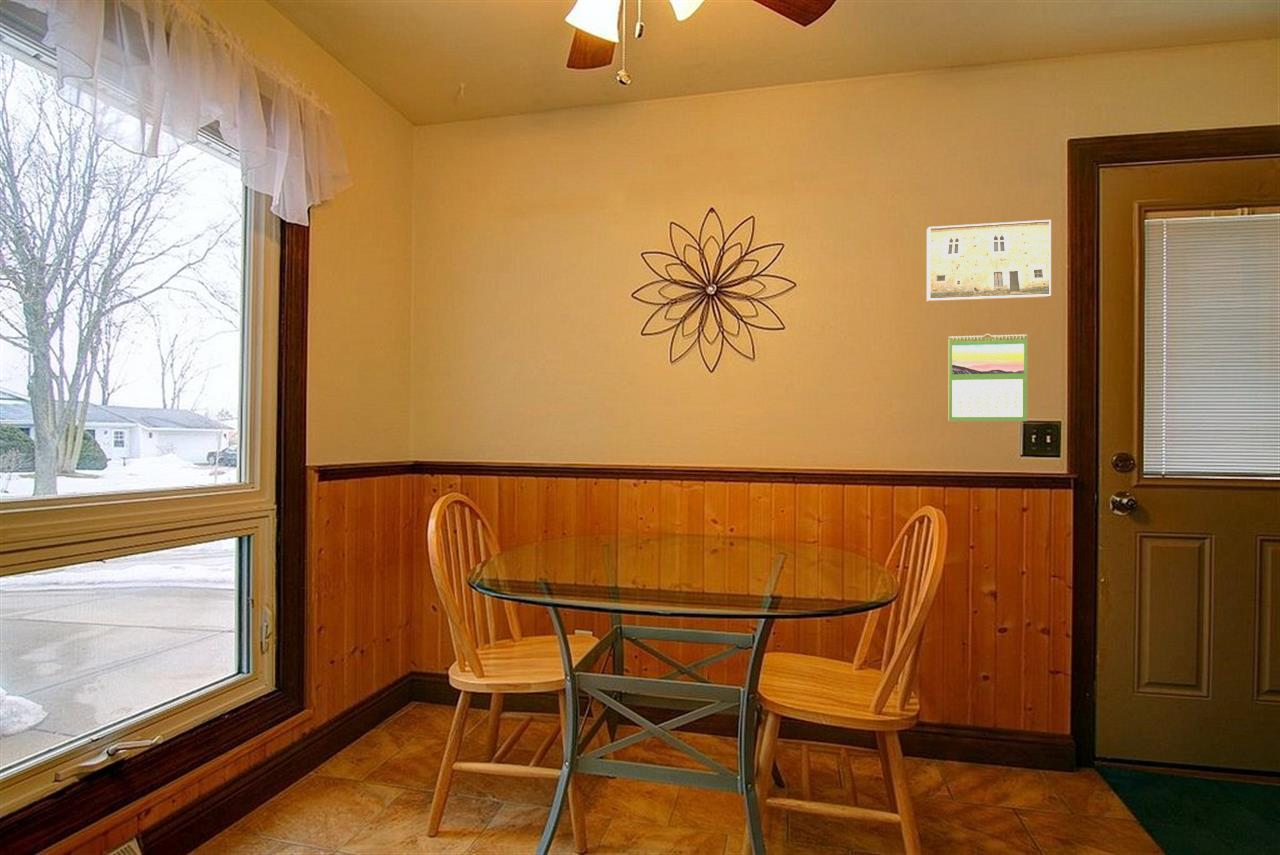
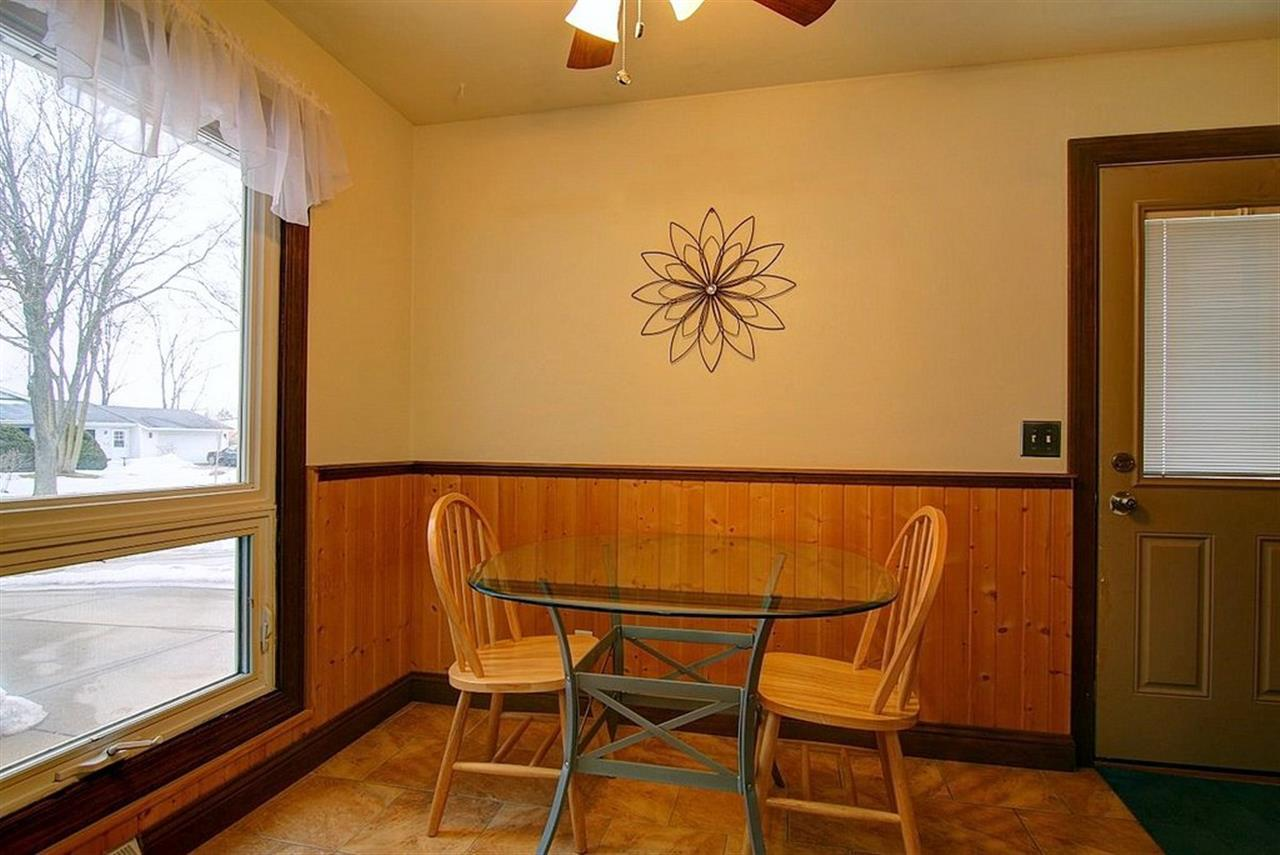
- calendar [947,333,1028,422]
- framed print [926,219,1052,303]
